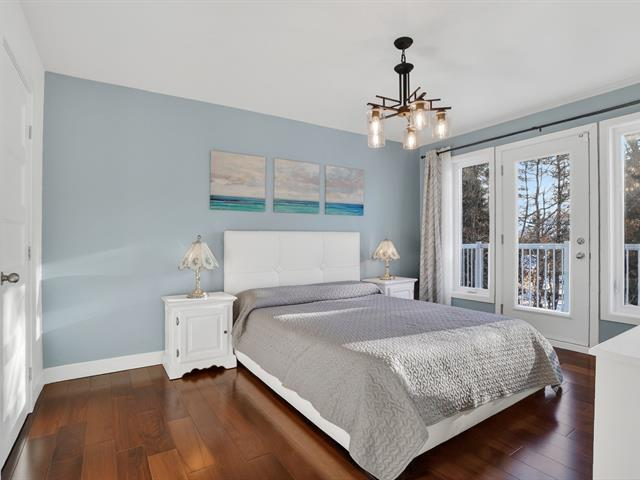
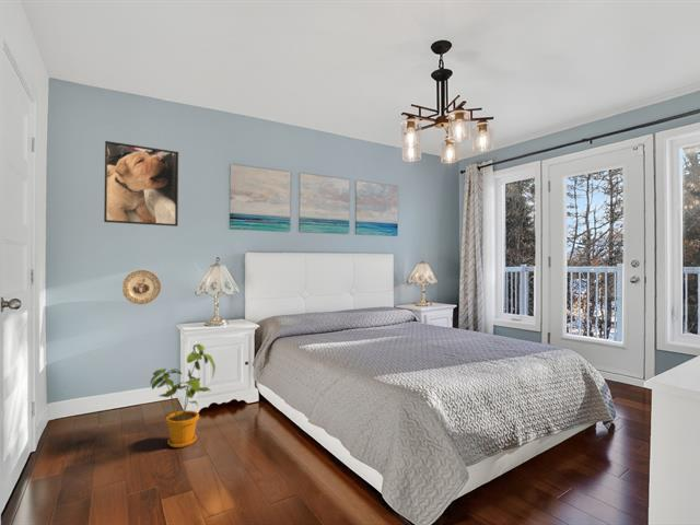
+ decorative plate [121,269,162,305]
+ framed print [103,140,179,228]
+ house plant [149,342,217,448]
